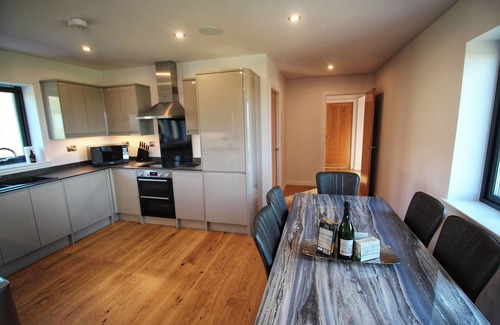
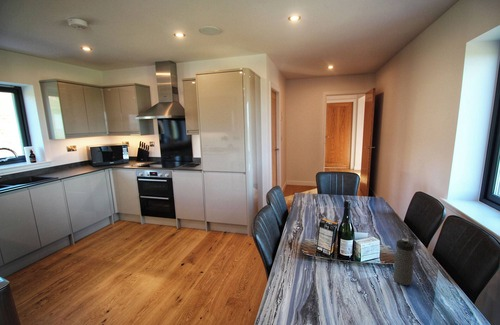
+ water bottle [392,238,415,286]
